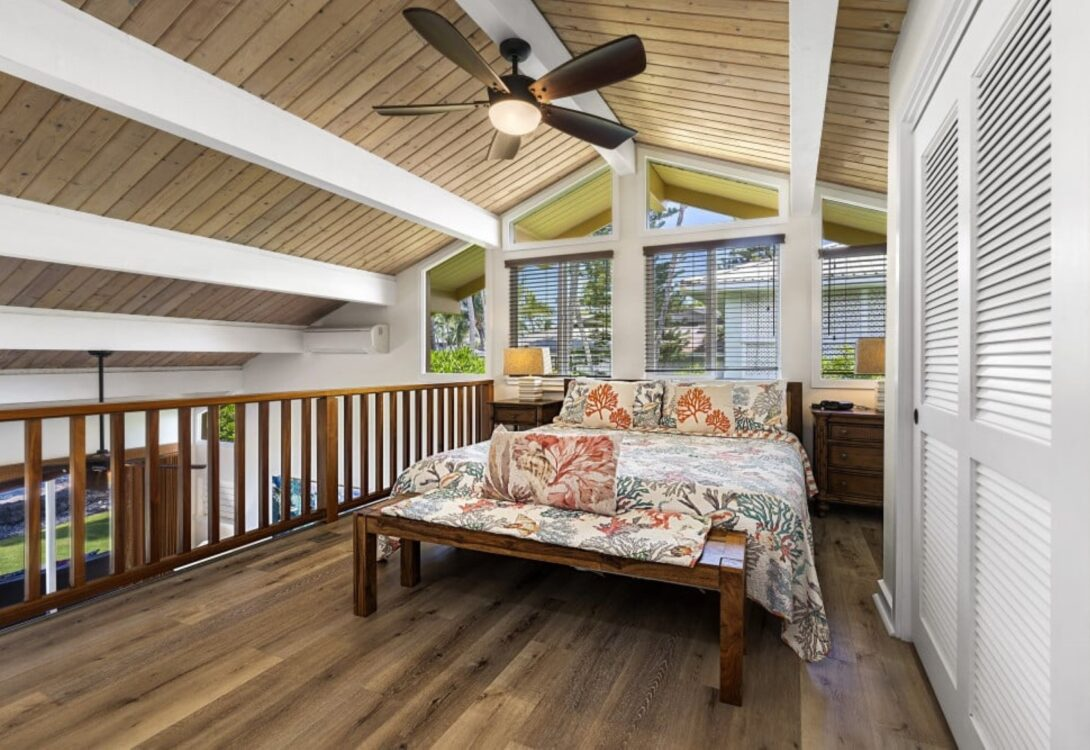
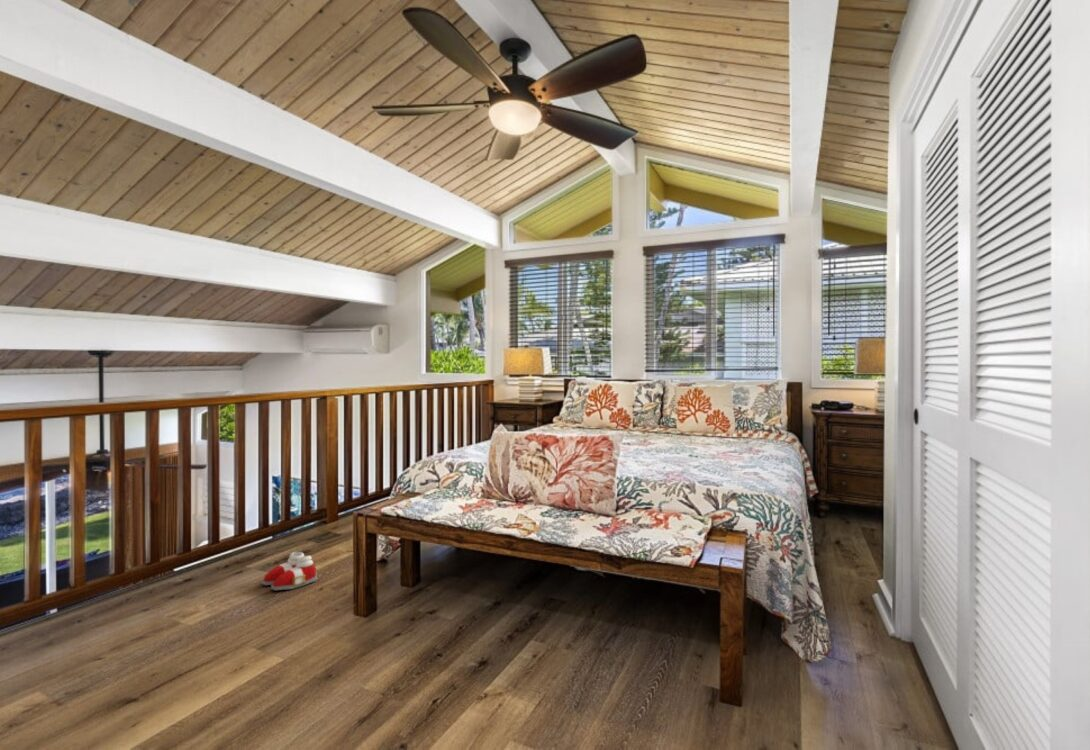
+ slippers [261,551,318,591]
